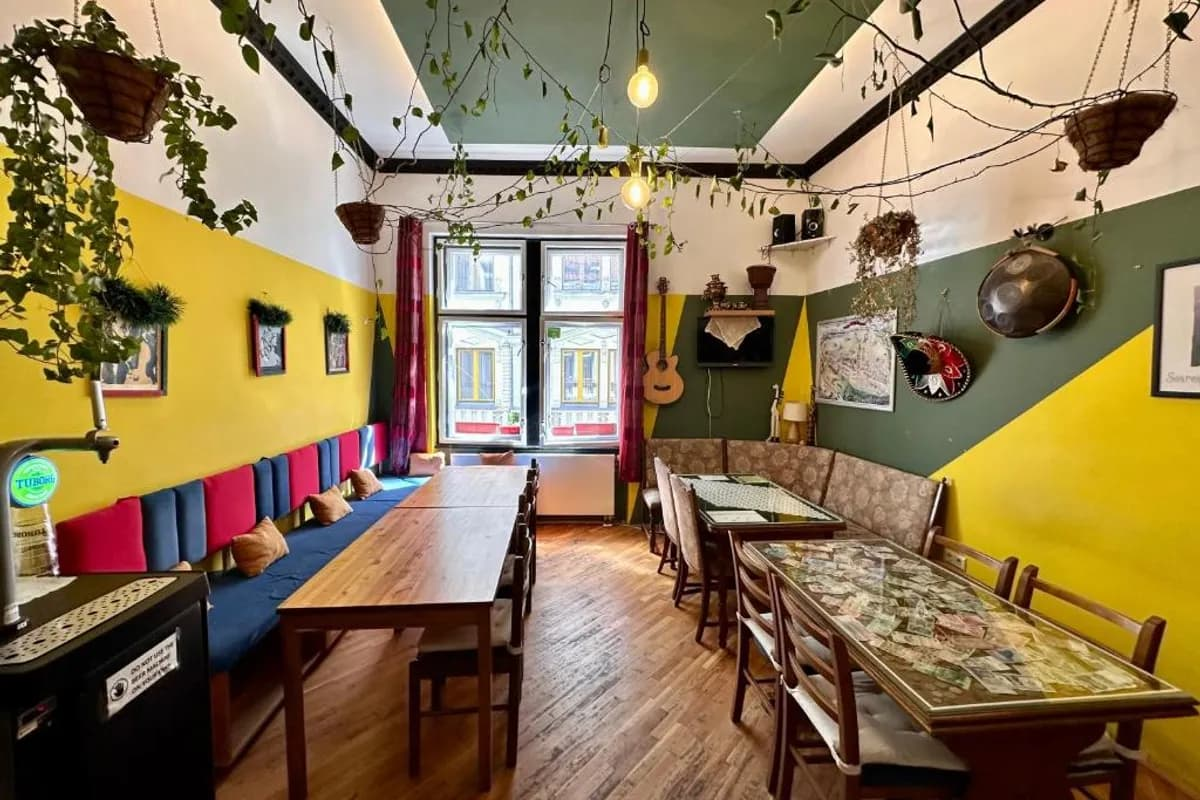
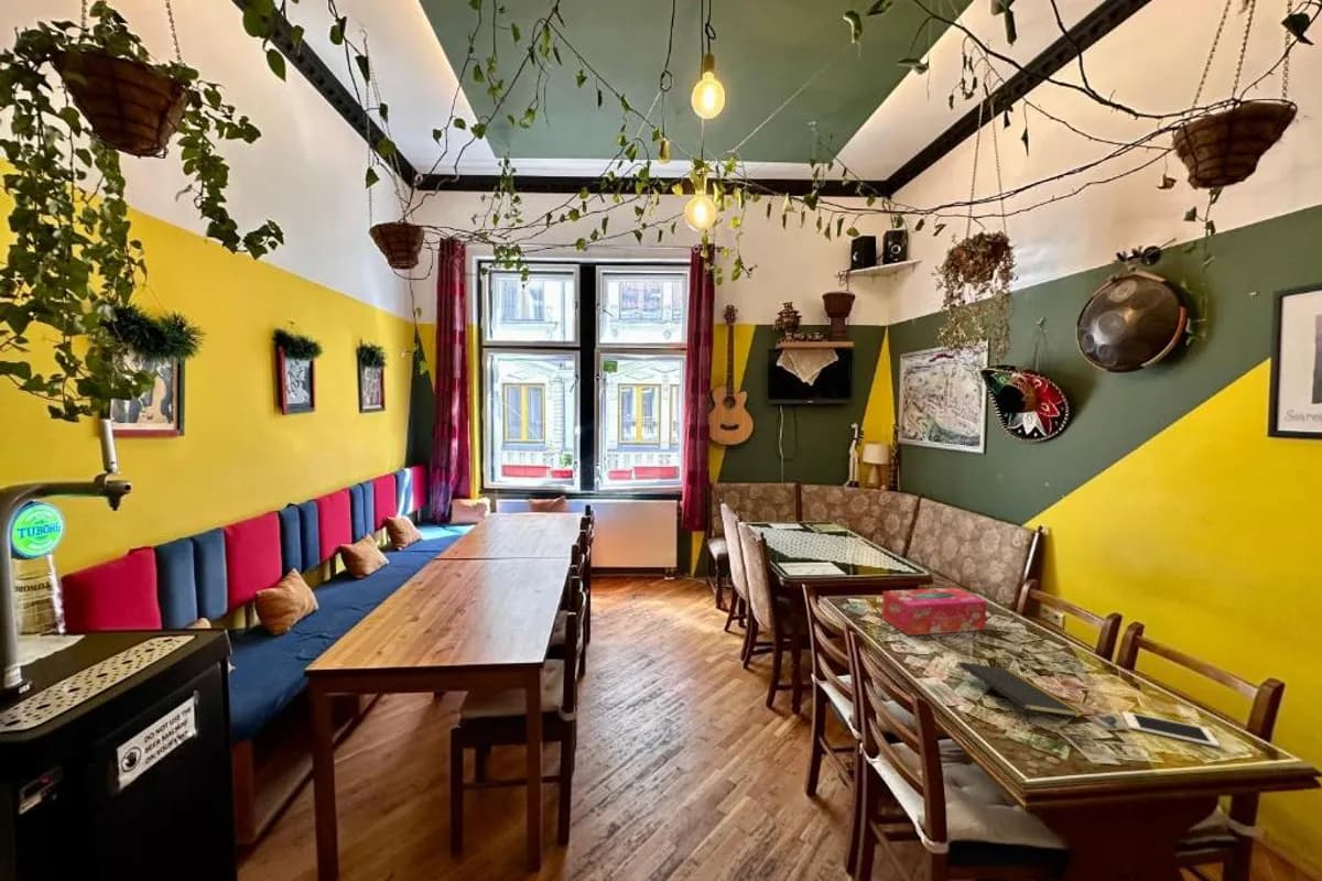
+ notepad [960,661,1084,725]
+ cell phone [1121,710,1221,748]
+ tissue box [881,586,987,637]
